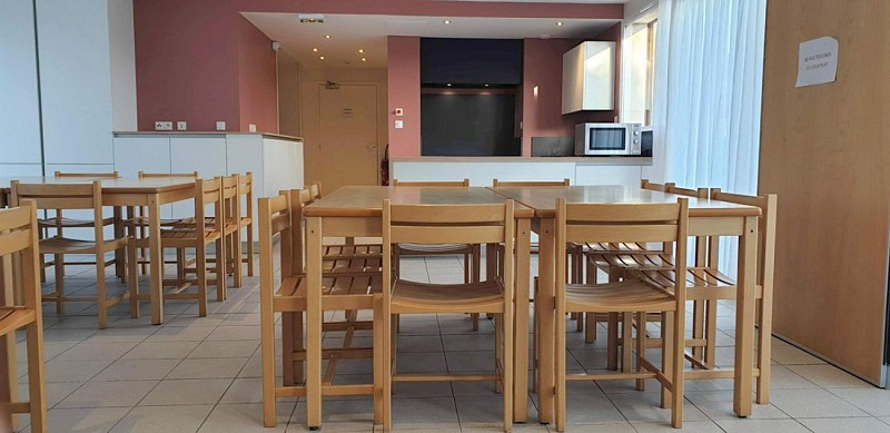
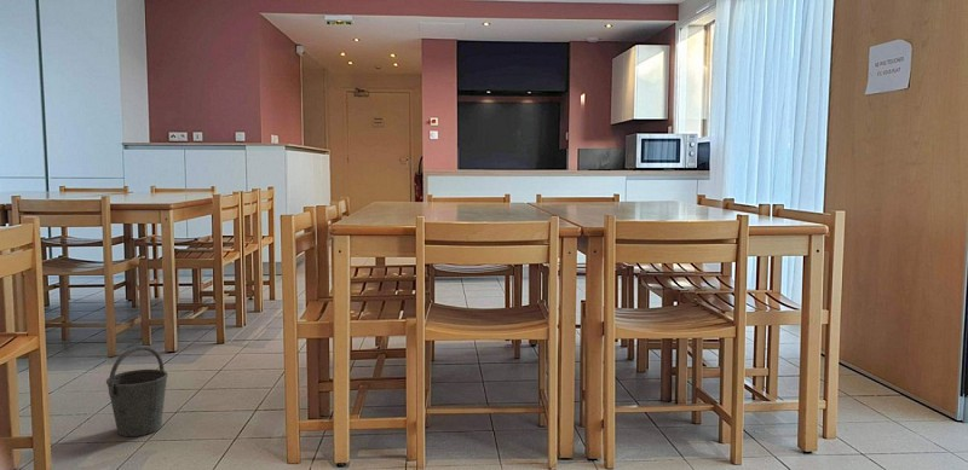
+ bucket [105,344,169,437]
